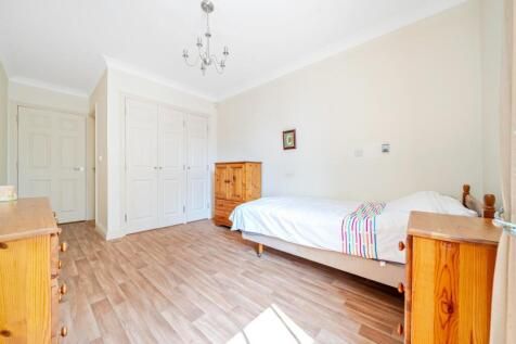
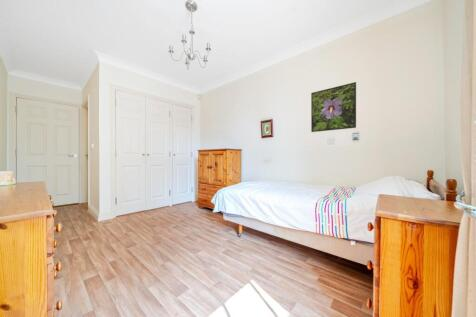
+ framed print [310,81,357,133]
